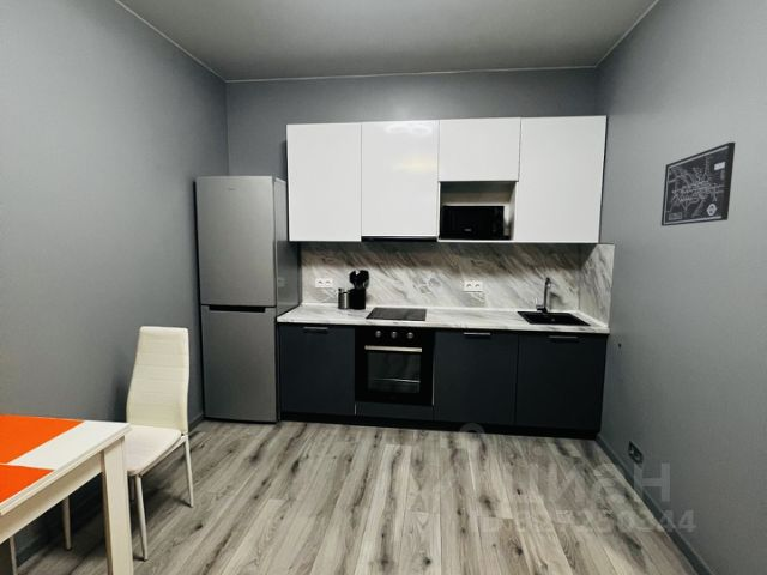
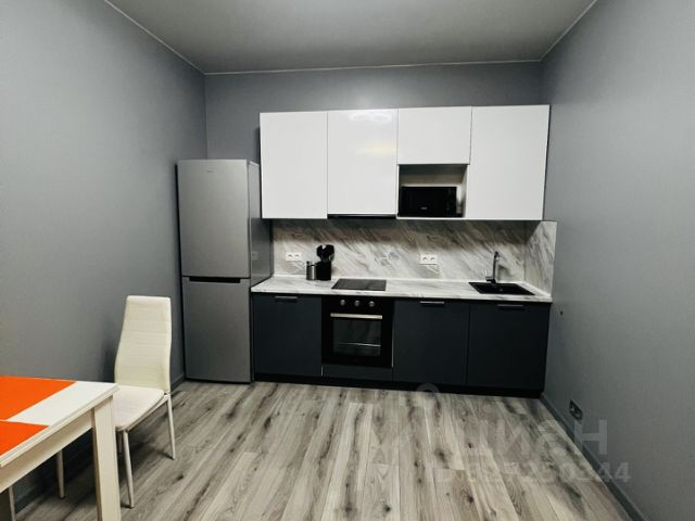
- wall art [660,141,736,228]
